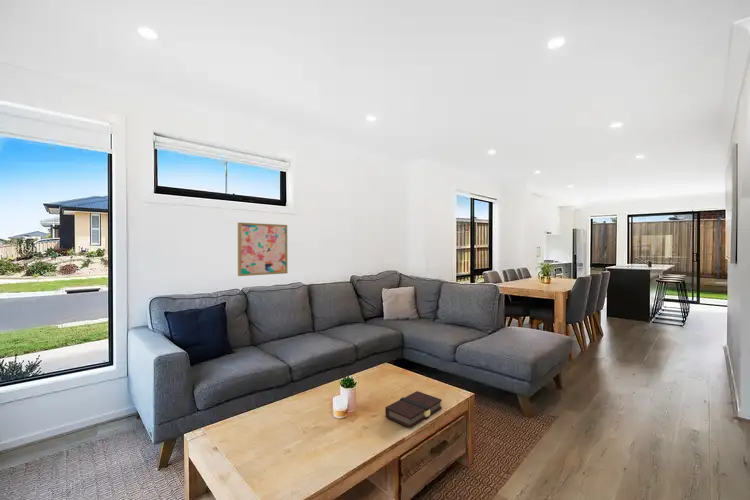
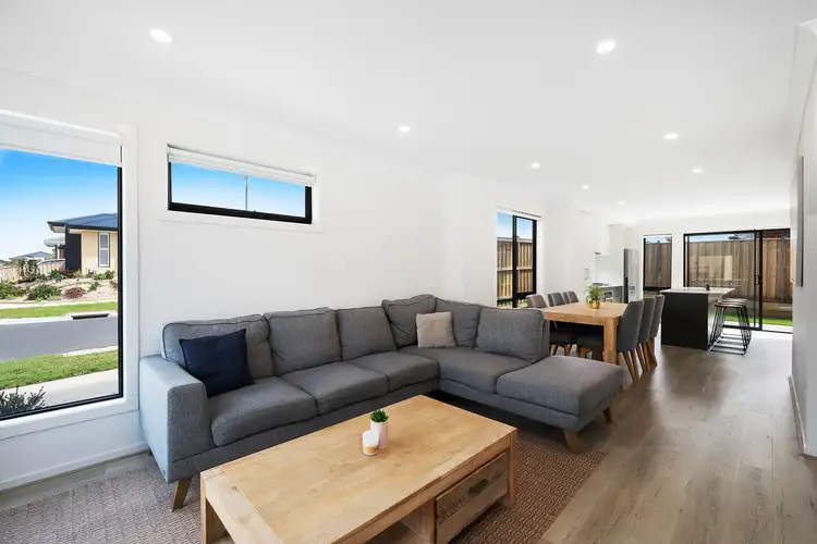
- book [384,390,443,429]
- wall art [237,222,289,277]
